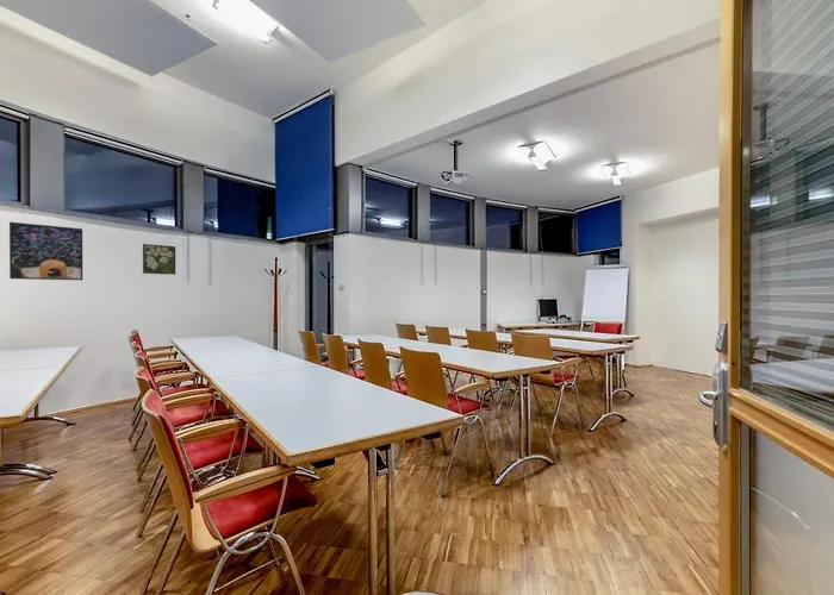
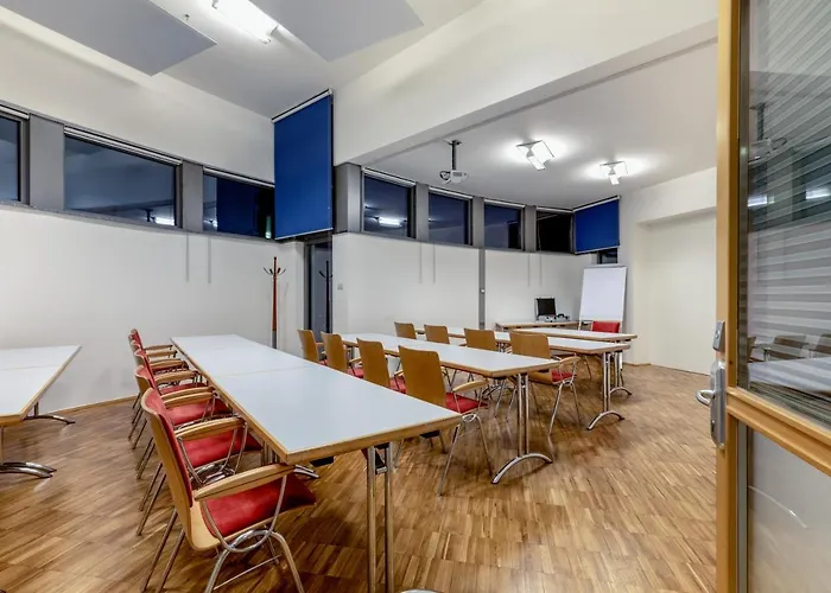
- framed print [142,243,176,276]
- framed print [8,221,83,281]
